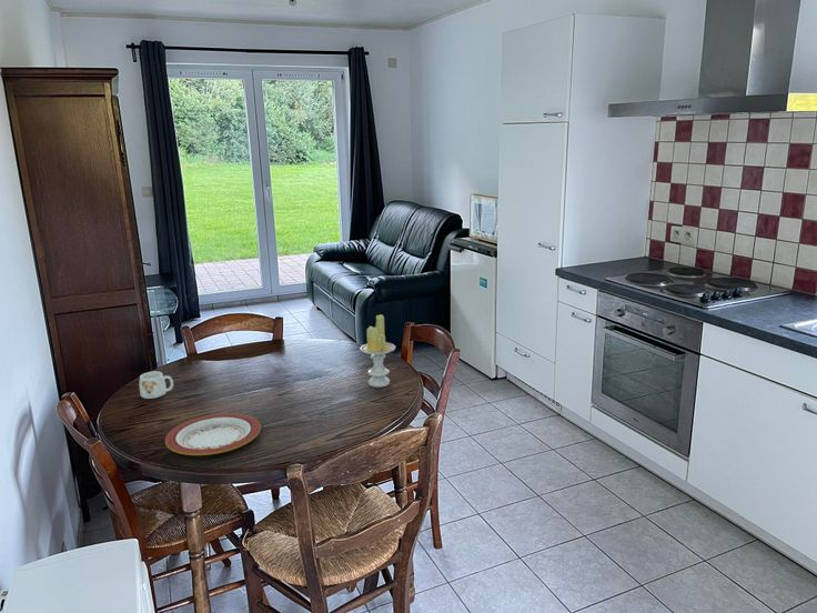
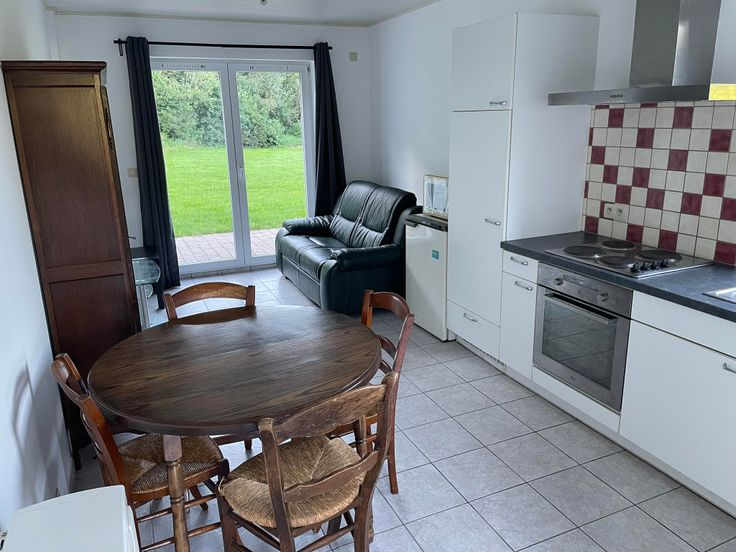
- candle [359,314,396,389]
- mug [139,370,174,400]
- plate [164,412,262,456]
